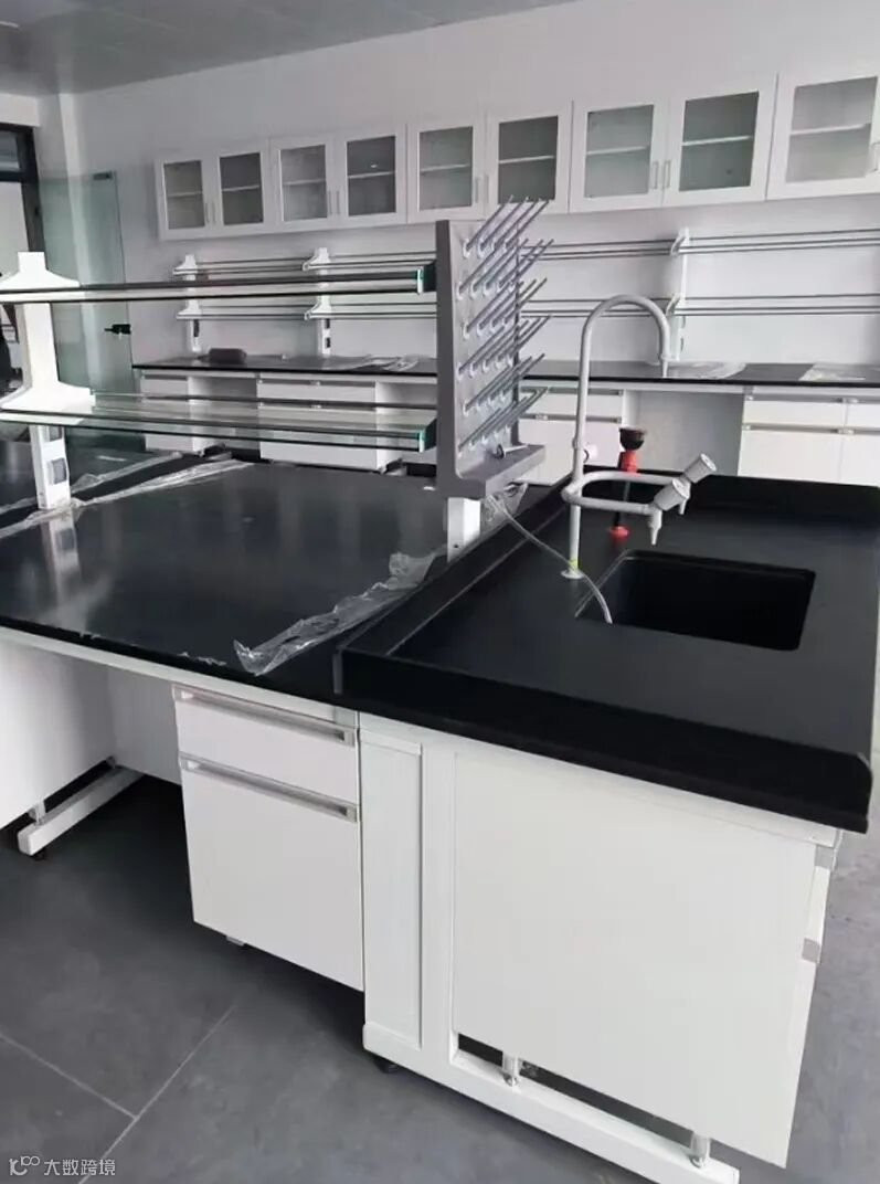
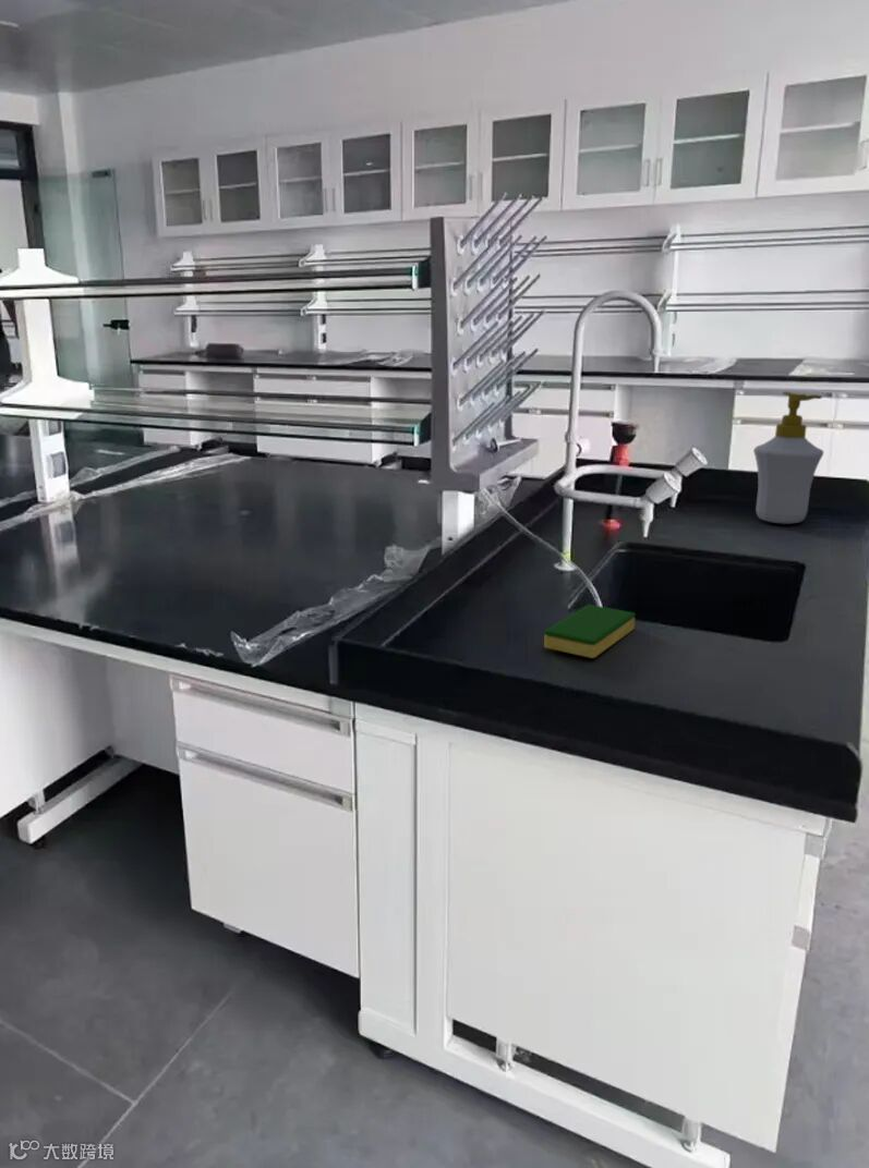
+ dish sponge [543,604,637,659]
+ soap bottle [752,391,824,525]
